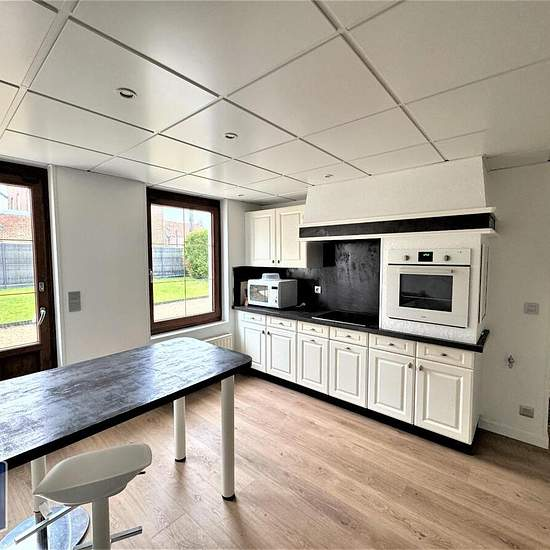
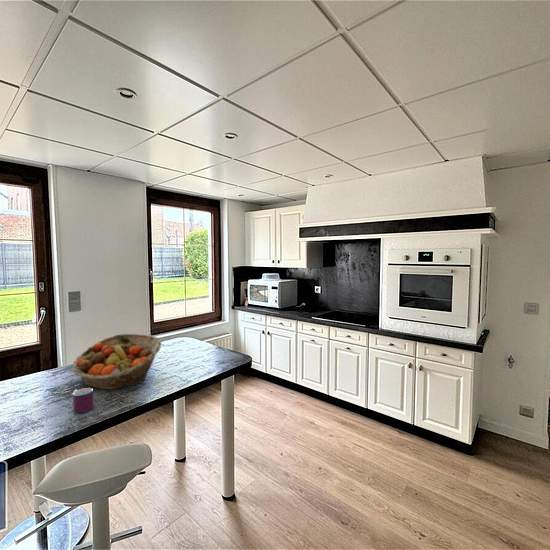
+ mug [72,387,95,414]
+ fruit basket [71,333,162,390]
